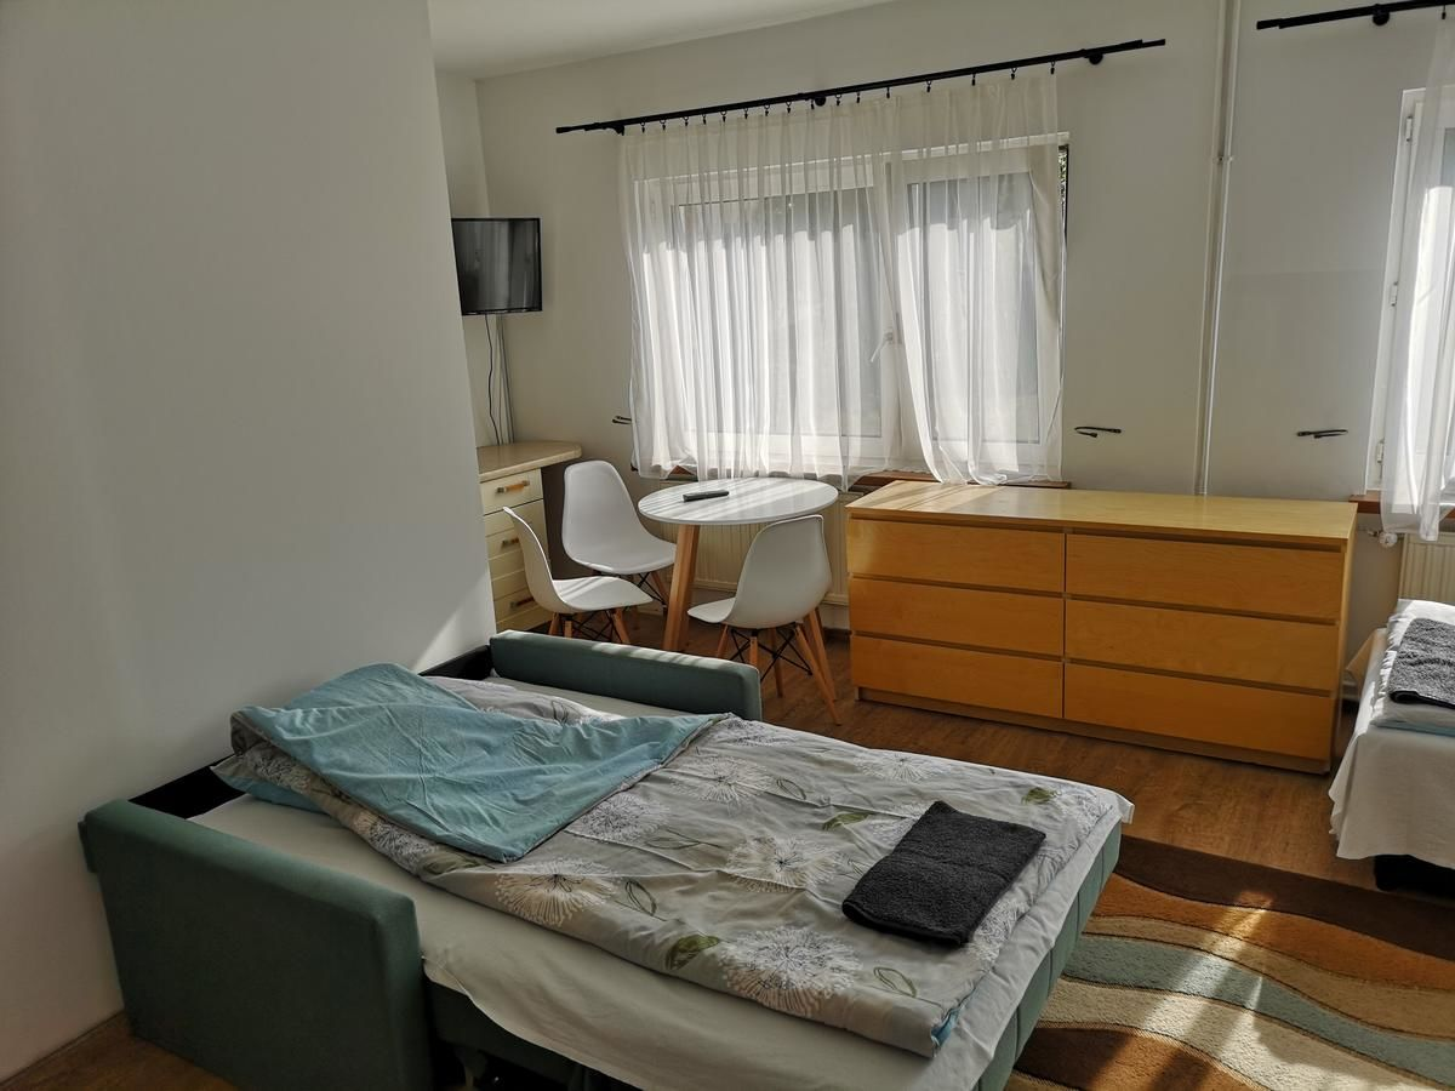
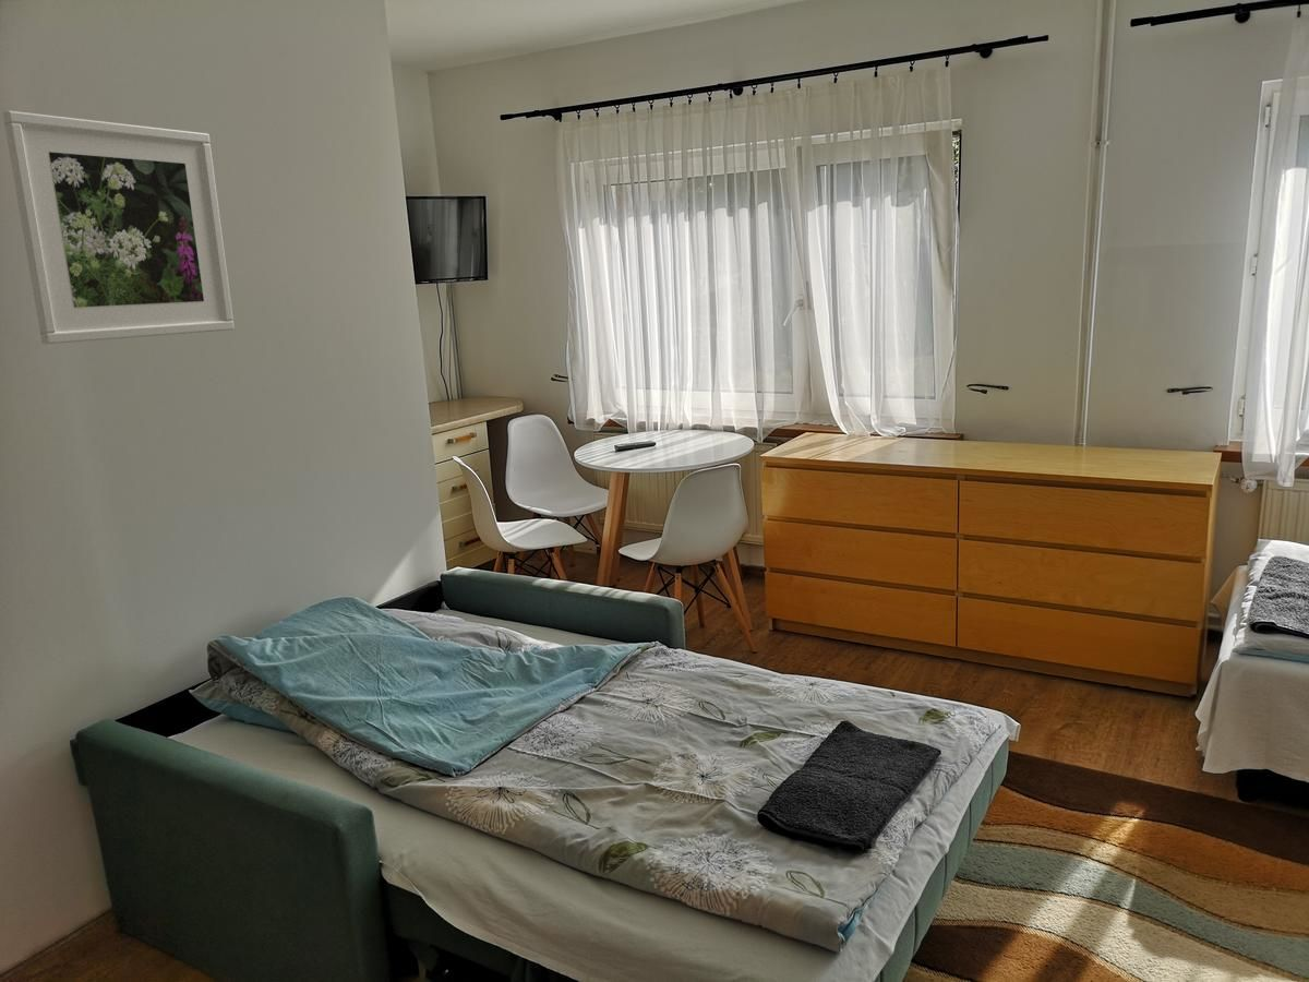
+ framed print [2,110,236,345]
